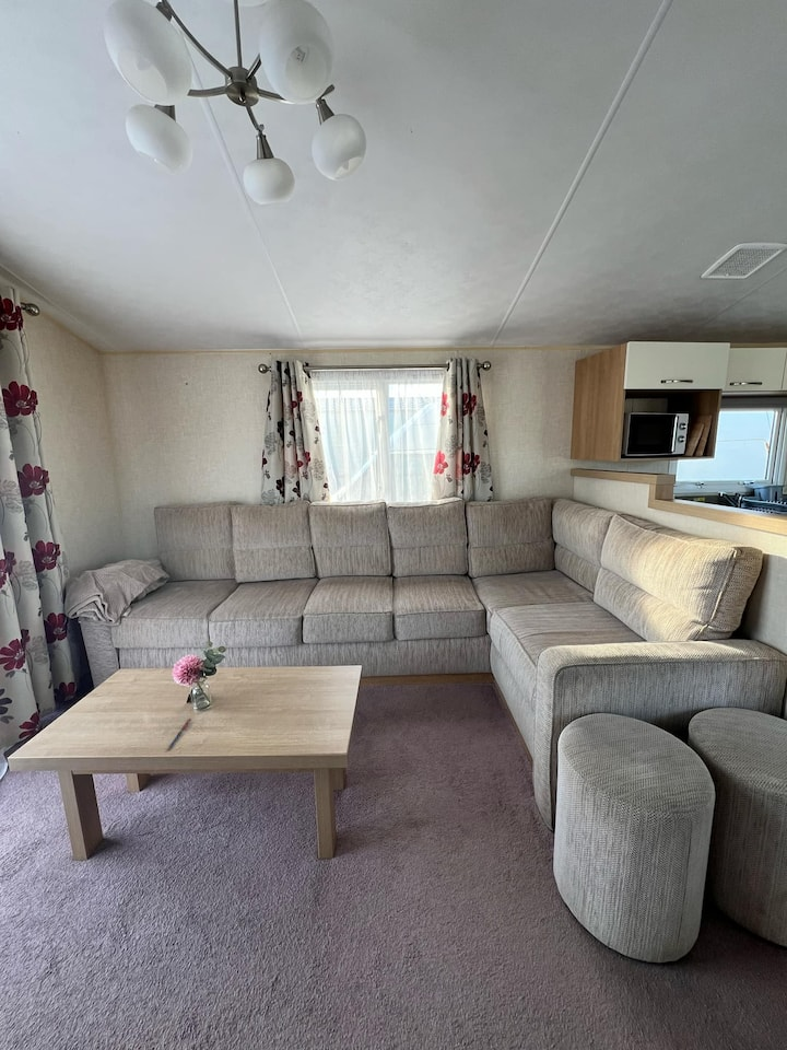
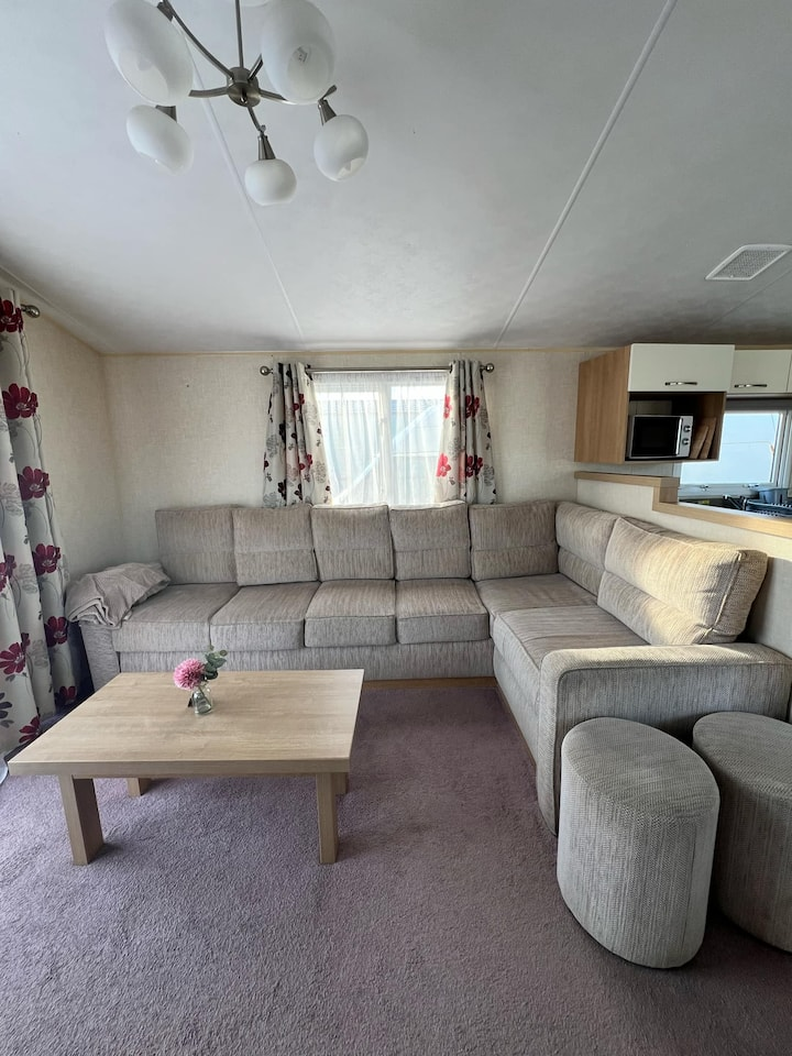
- pen [165,718,192,751]
